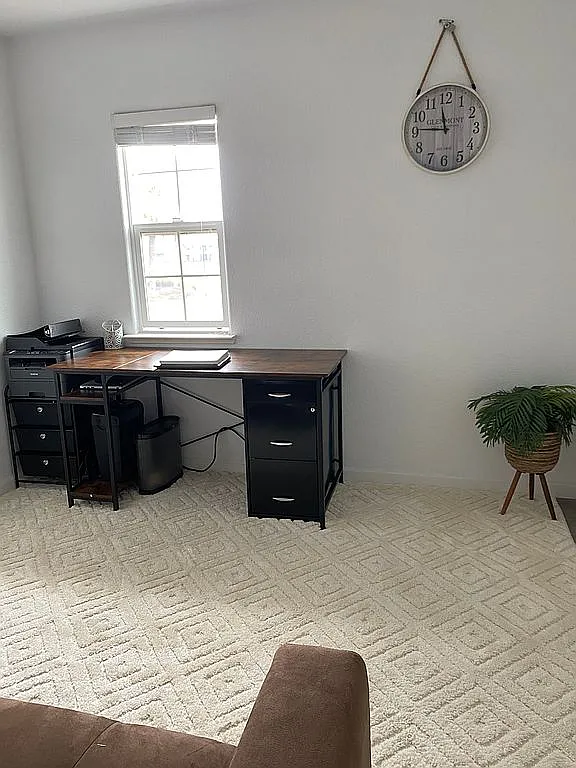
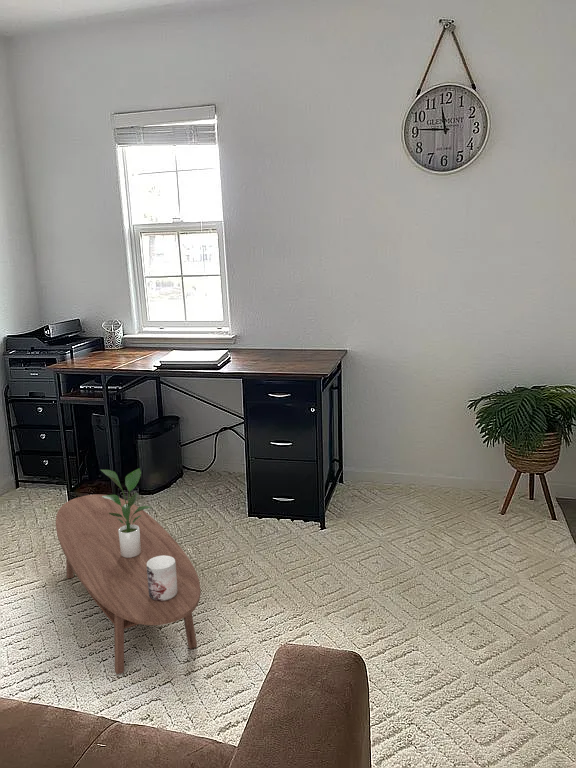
+ coffee table [55,493,201,675]
+ potted plant [100,467,152,558]
+ mug [147,556,177,601]
